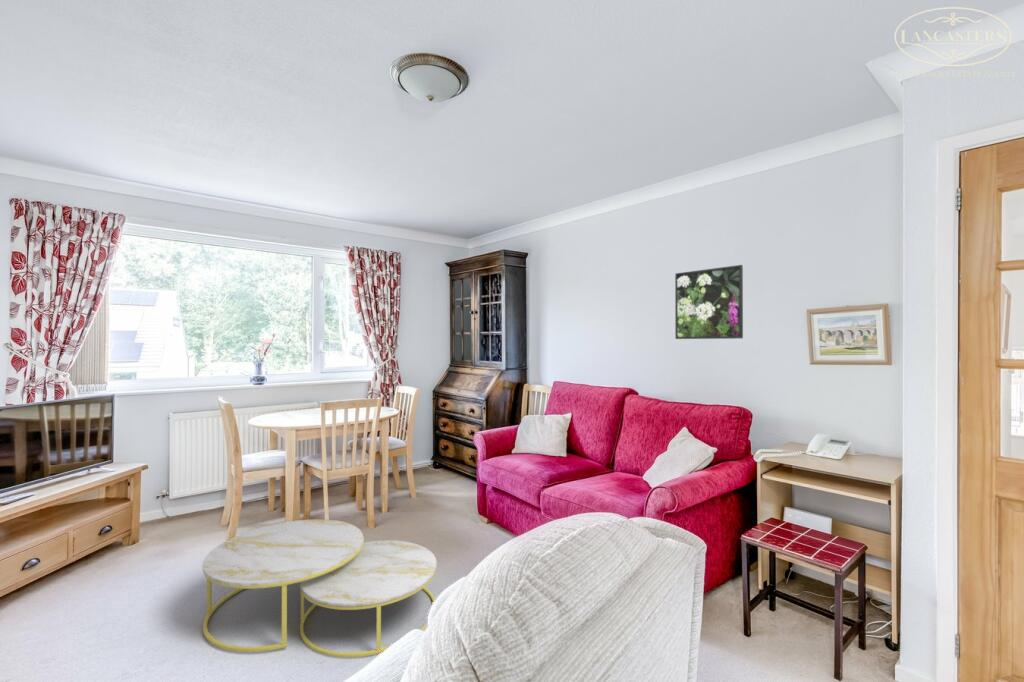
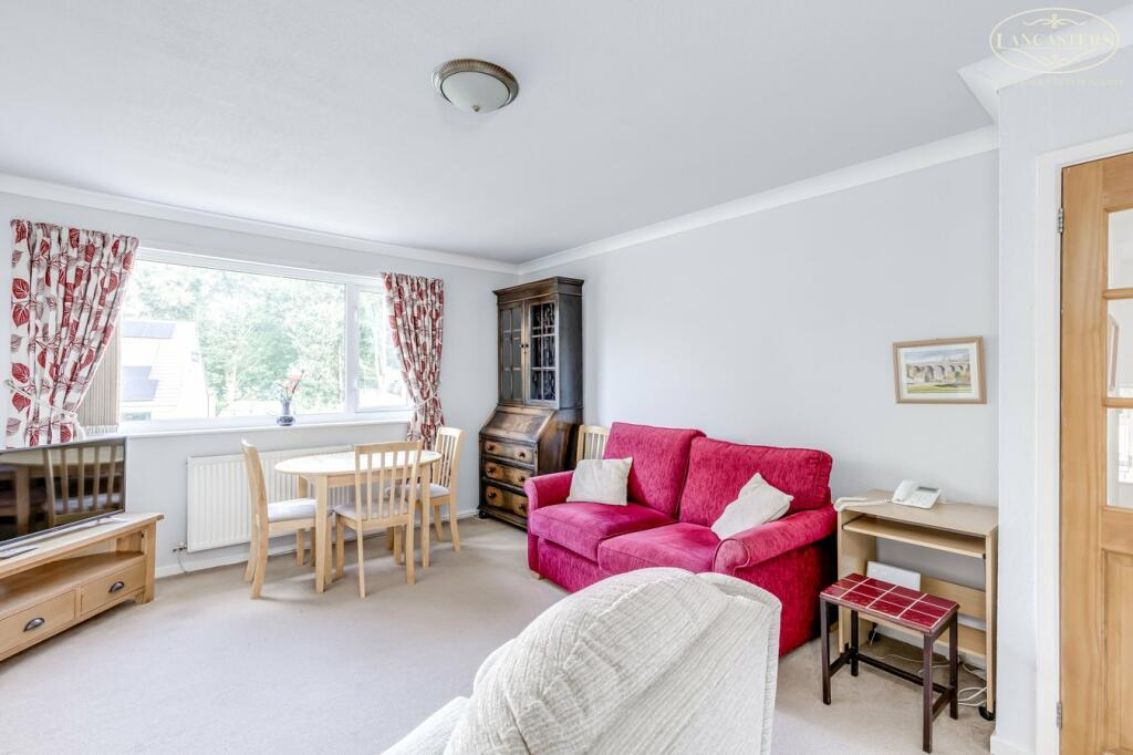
- coffee table [202,518,438,658]
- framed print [674,264,744,340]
